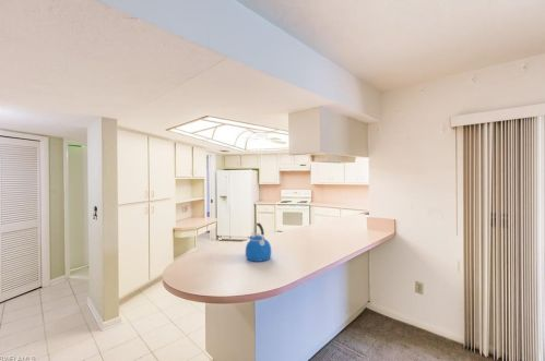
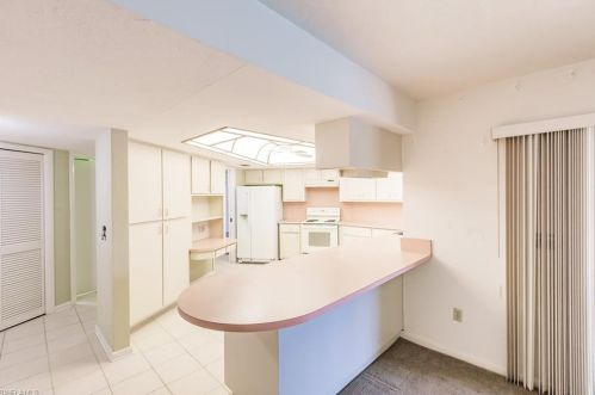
- kettle [245,222,272,263]
